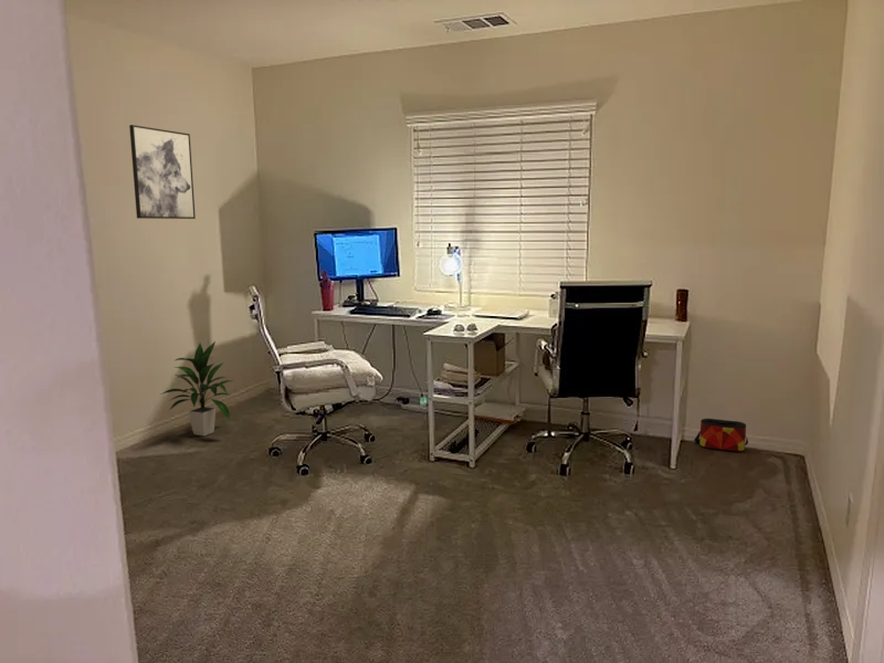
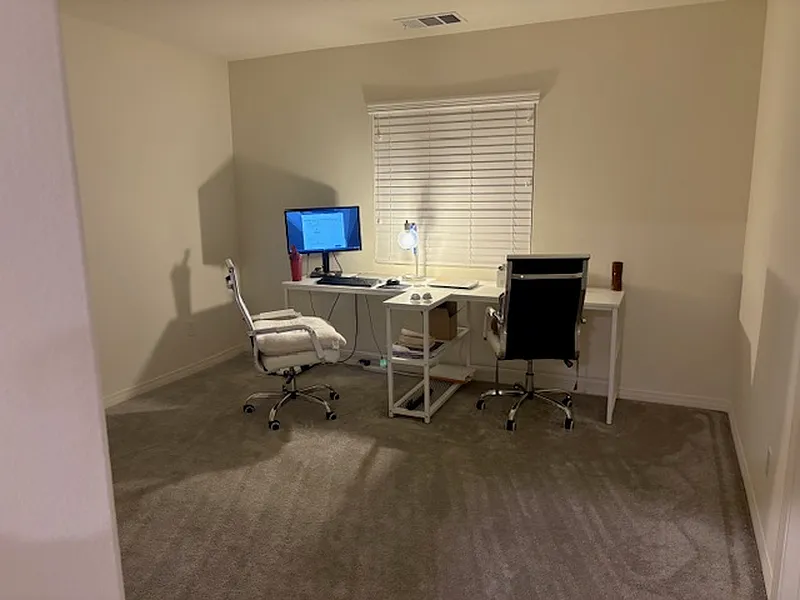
- wall art [128,124,197,220]
- indoor plant [160,340,235,436]
- bag [693,418,749,453]
